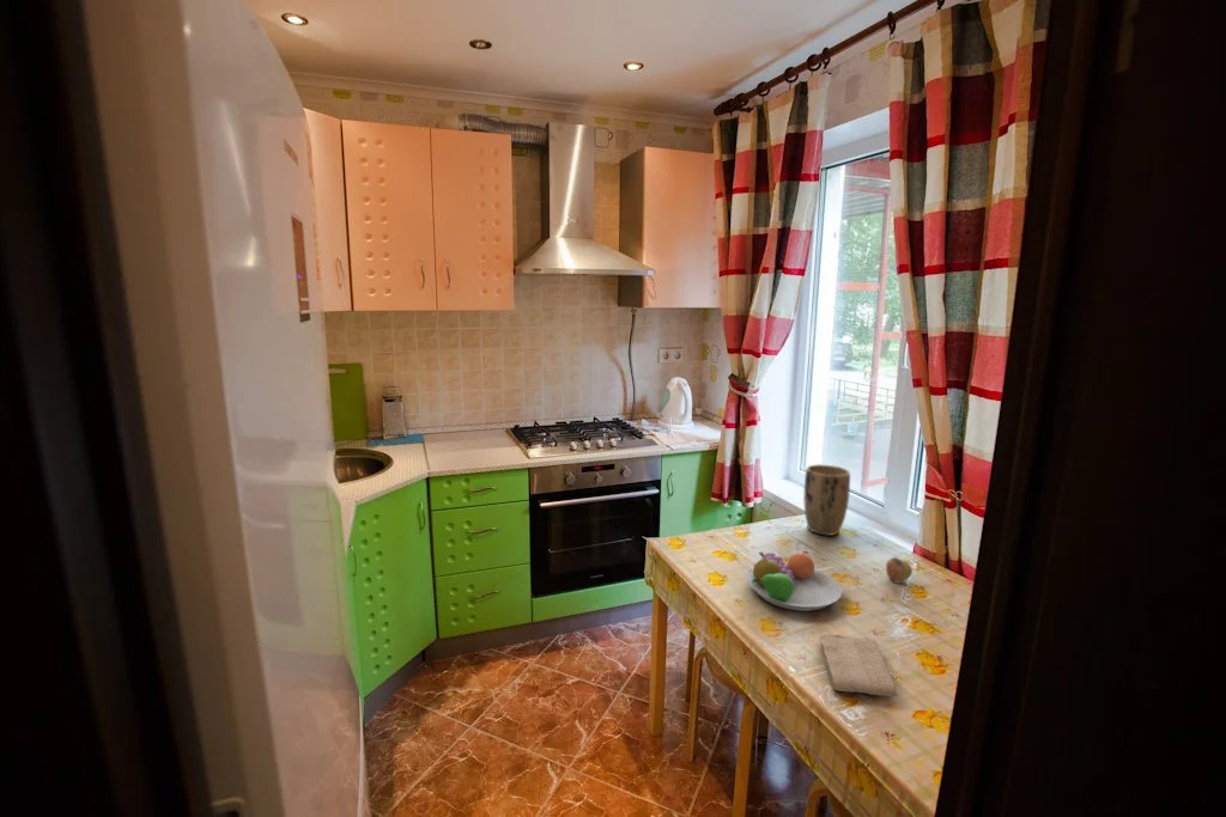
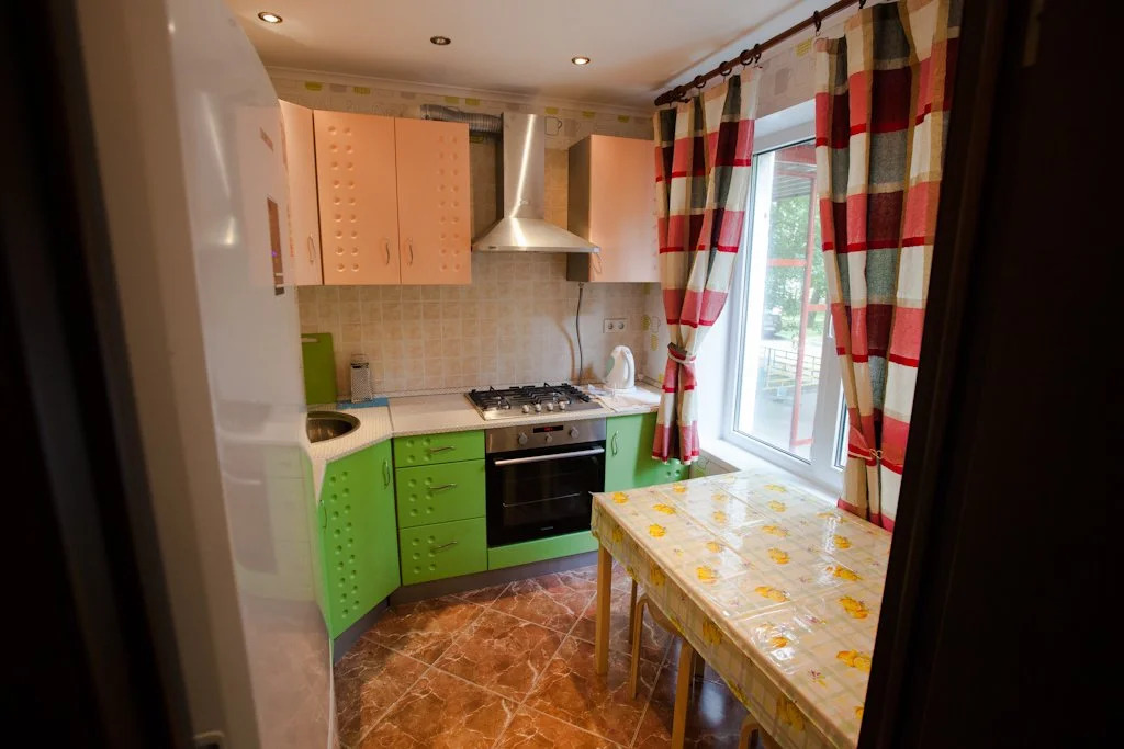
- washcloth [819,633,898,697]
- plant pot [802,463,851,537]
- fruit bowl [746,550,843,612]
- apple [885,556,914,584]
